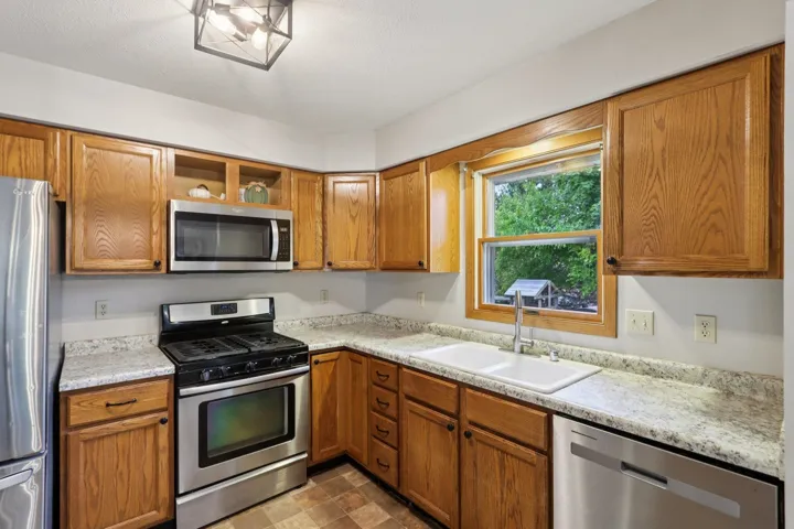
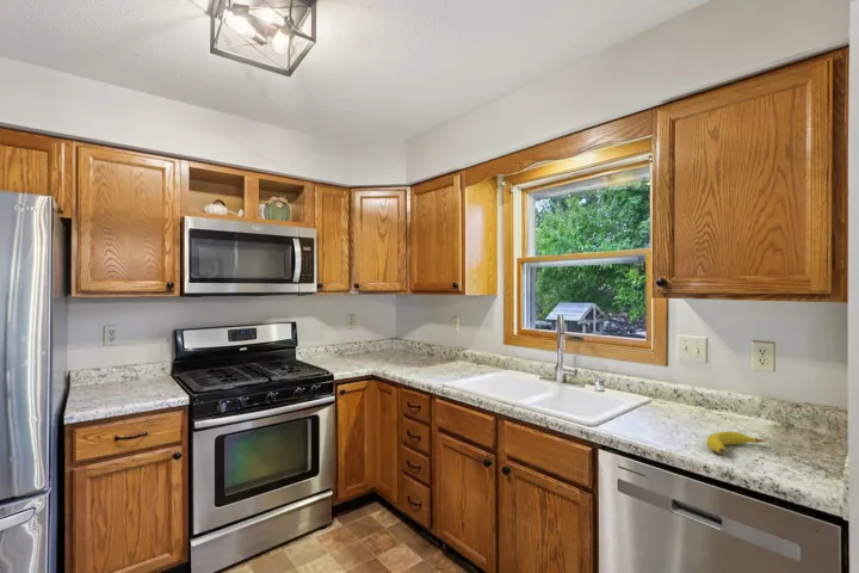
+ fruit [706,431,766,455]
